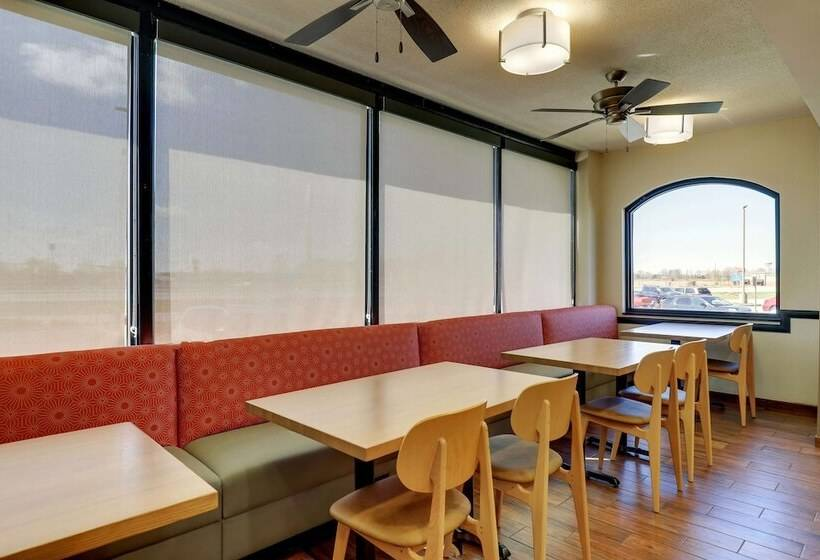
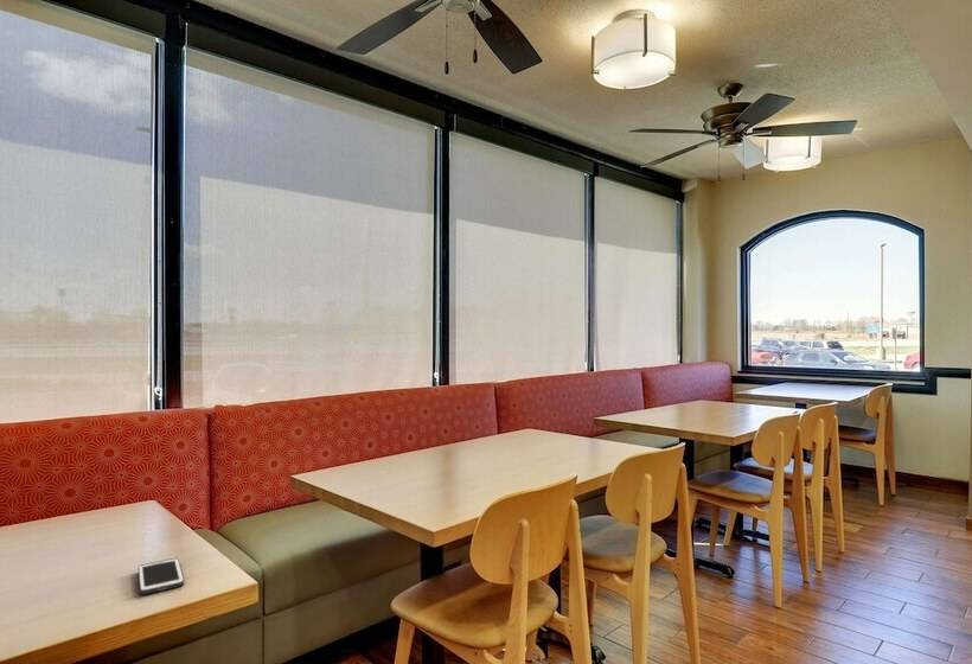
+ cell phone [138,557,185,595]
